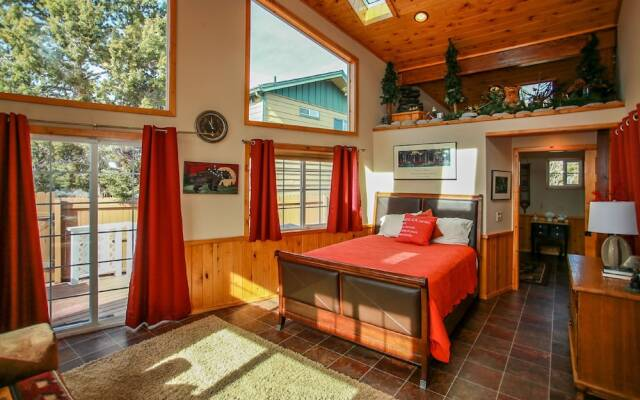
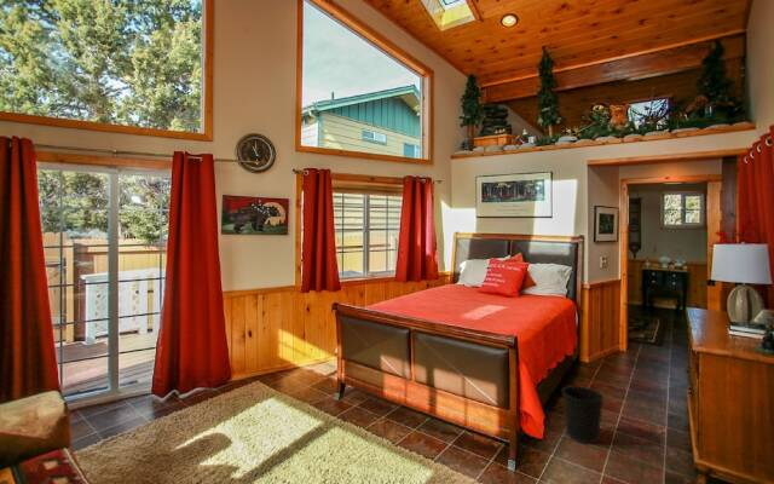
+ wastebasket [561,385,605,444]
